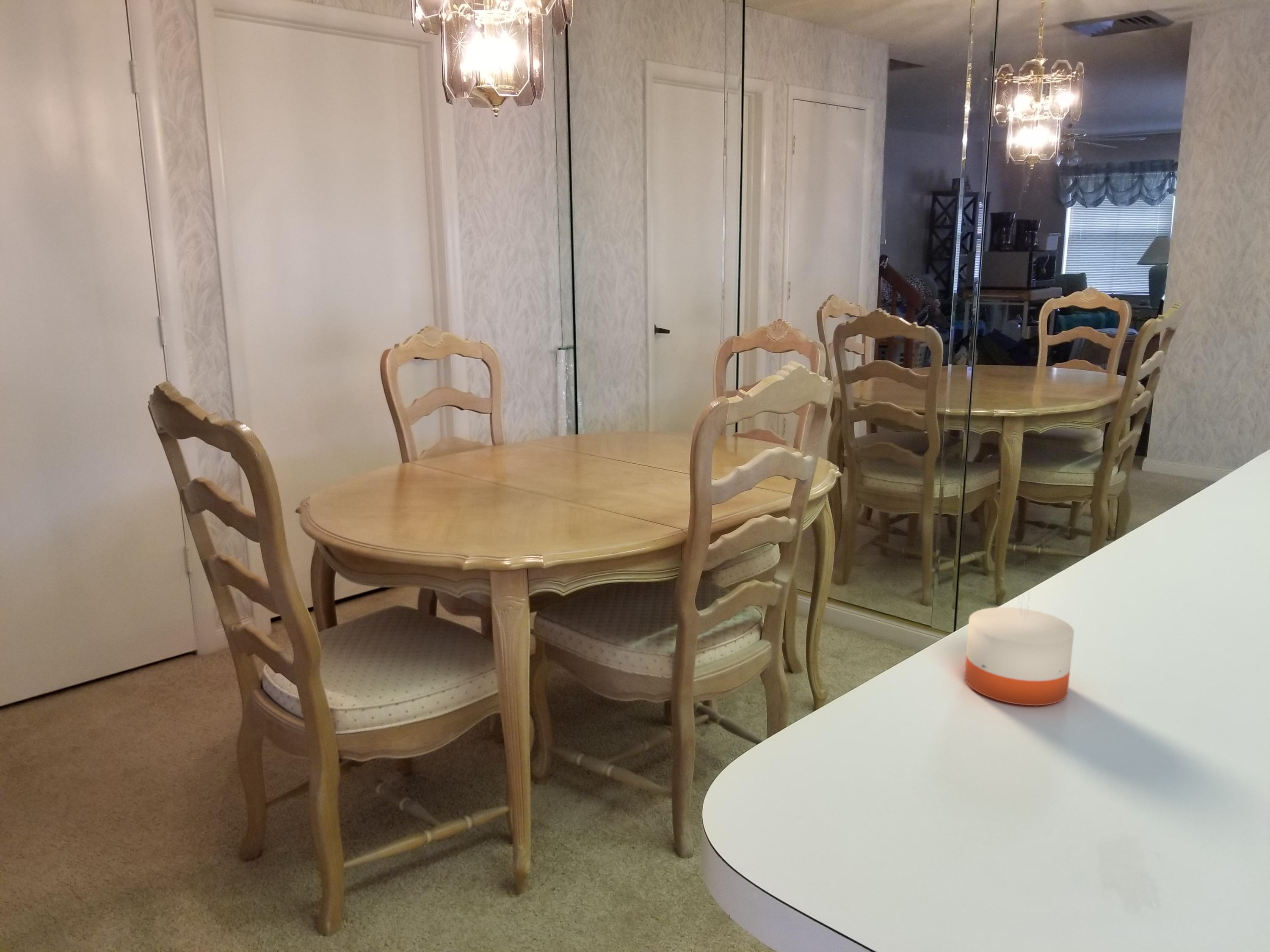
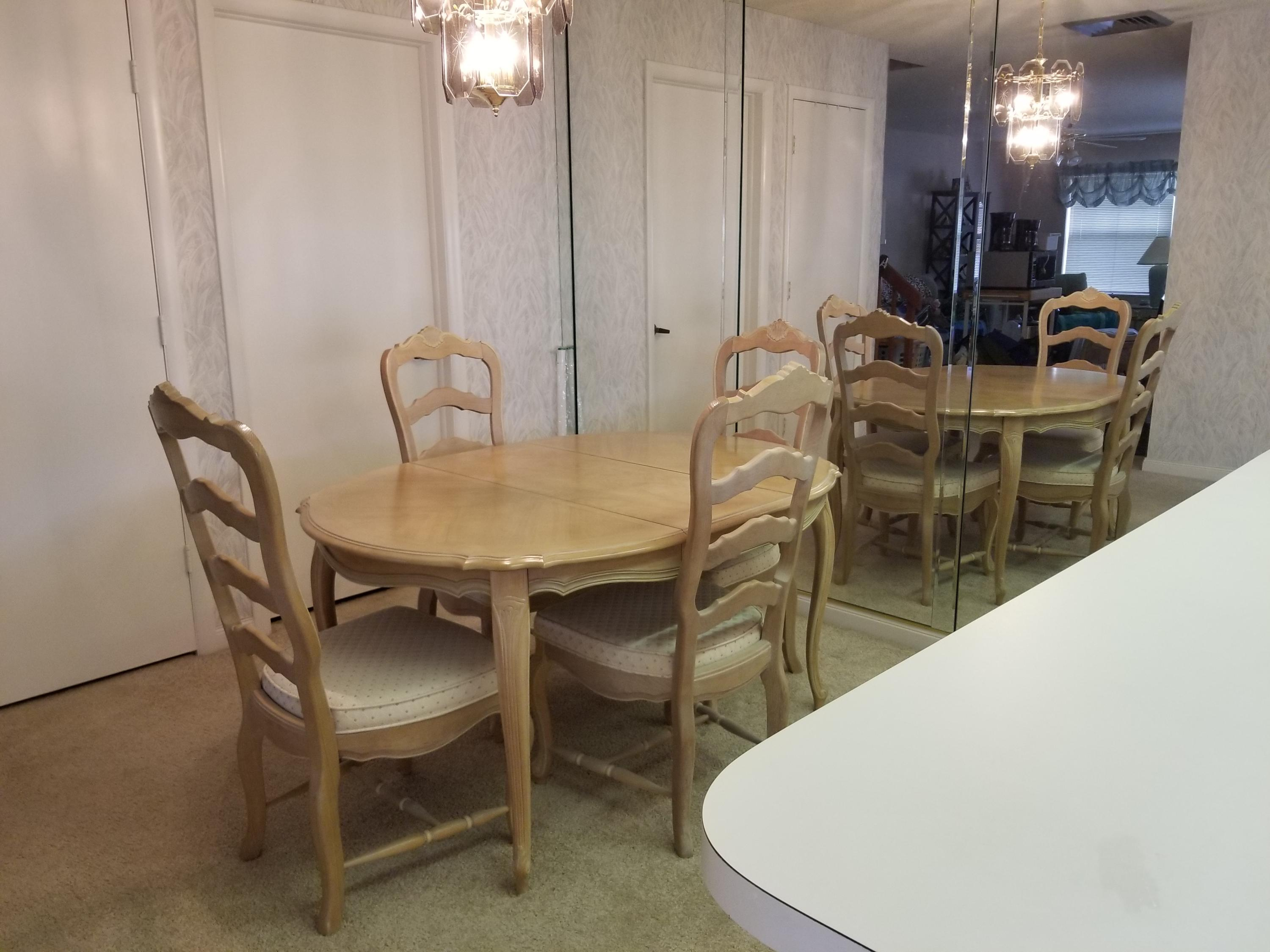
- candle [964,557,1074,706]
